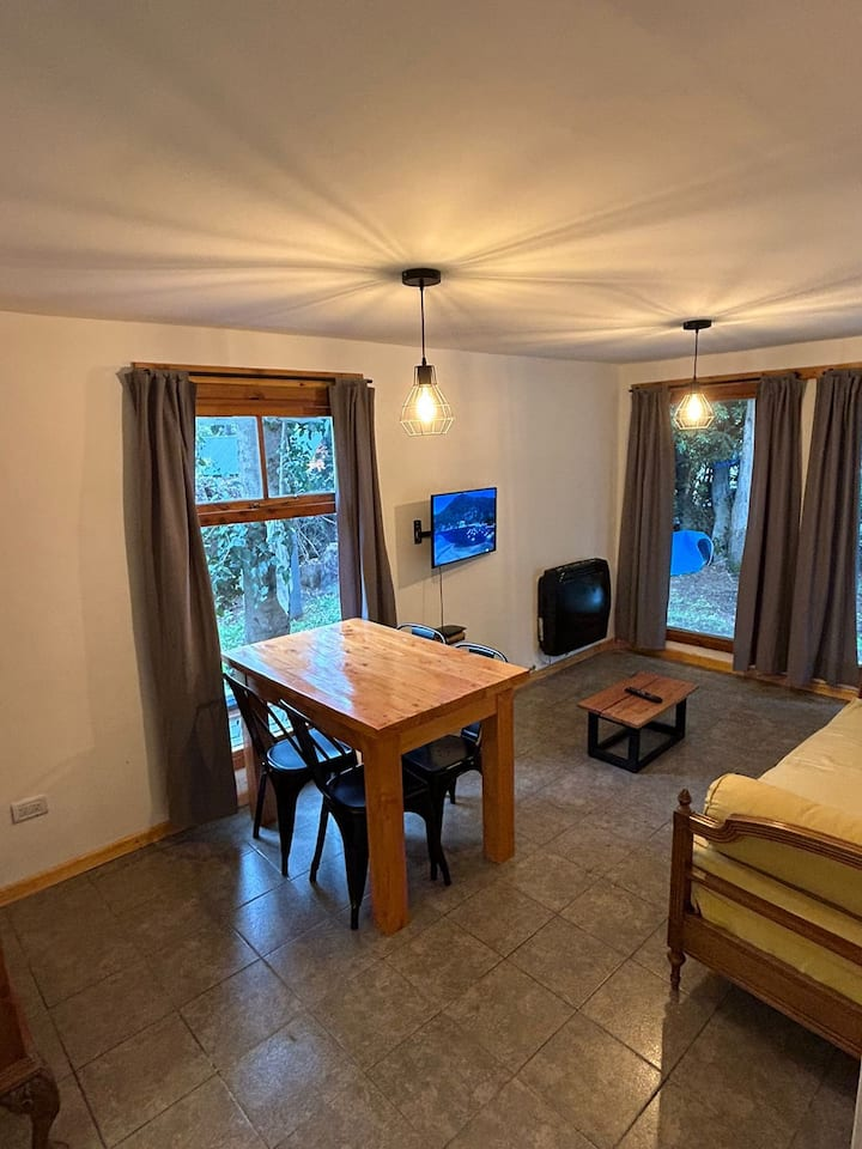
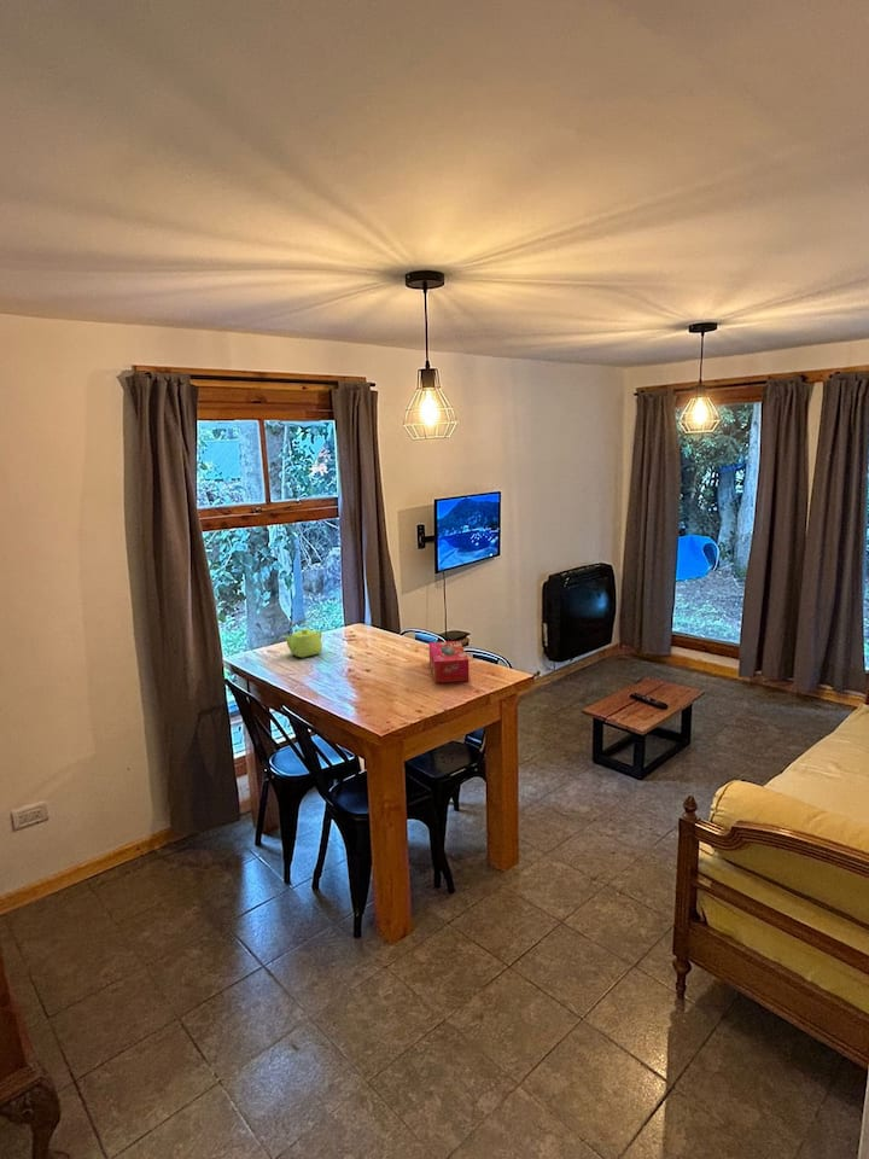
+ tissue box [427,640,471,683]
+ teapot [282,628,323,659]
